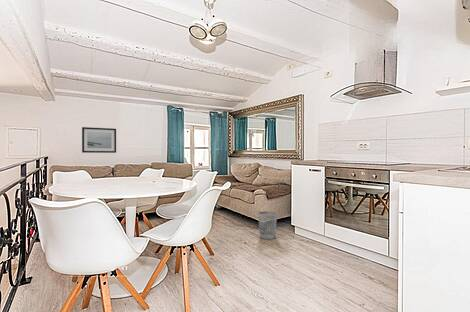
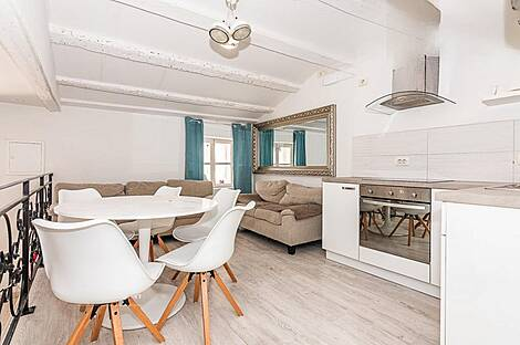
- wall art [81,126,117,154]
- wastebasket [257,210,278,240]
